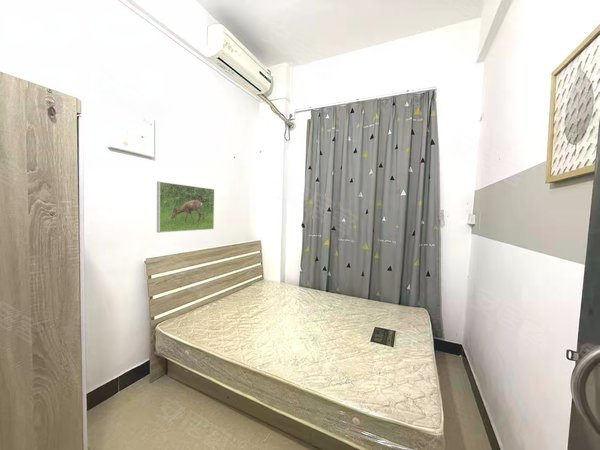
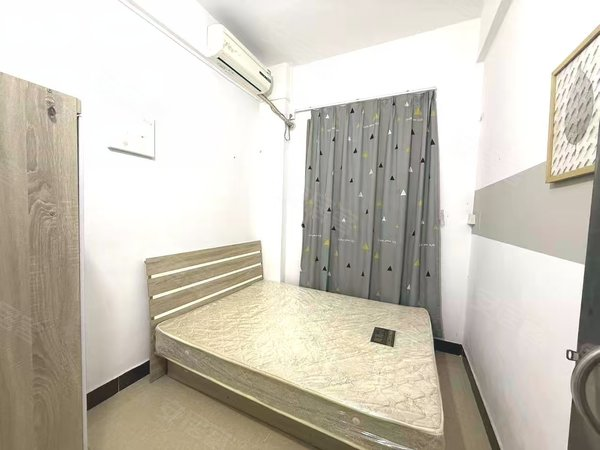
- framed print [156,180,215,234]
